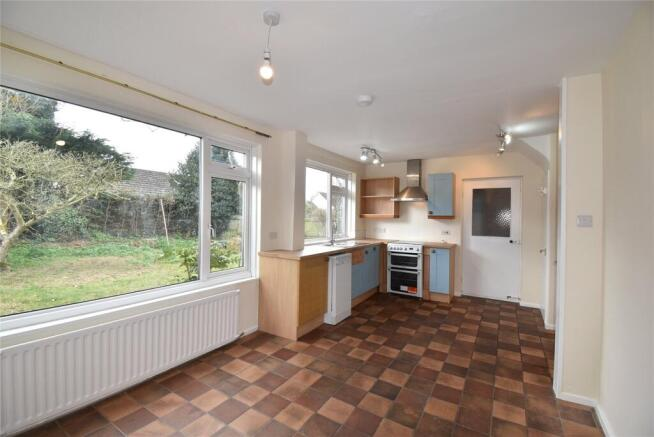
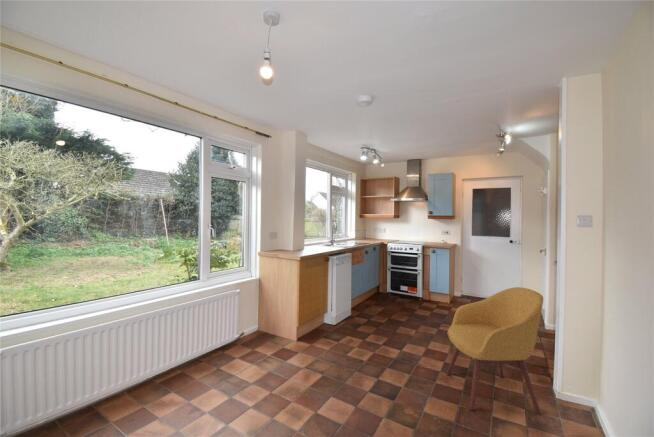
+ chair [445,286,544,415]
